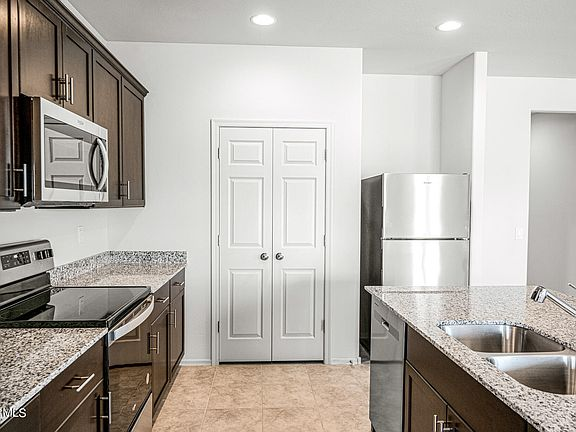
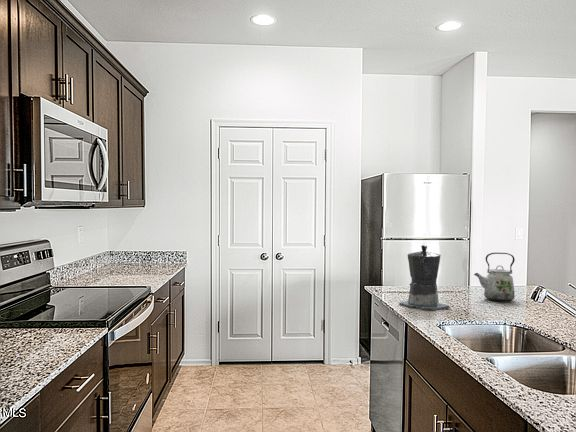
+ kettle [473,252,516,303]
+ coffee maker [398,244,451,311]
